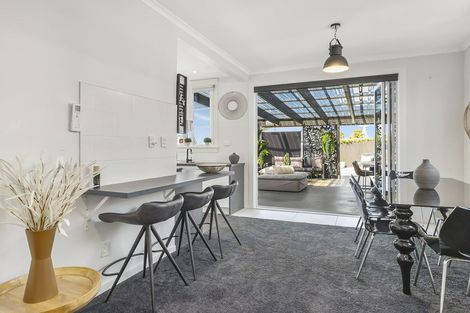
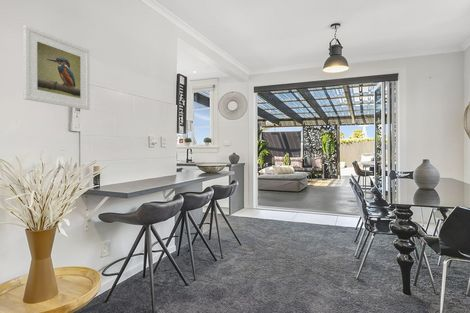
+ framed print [22,24,91,111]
